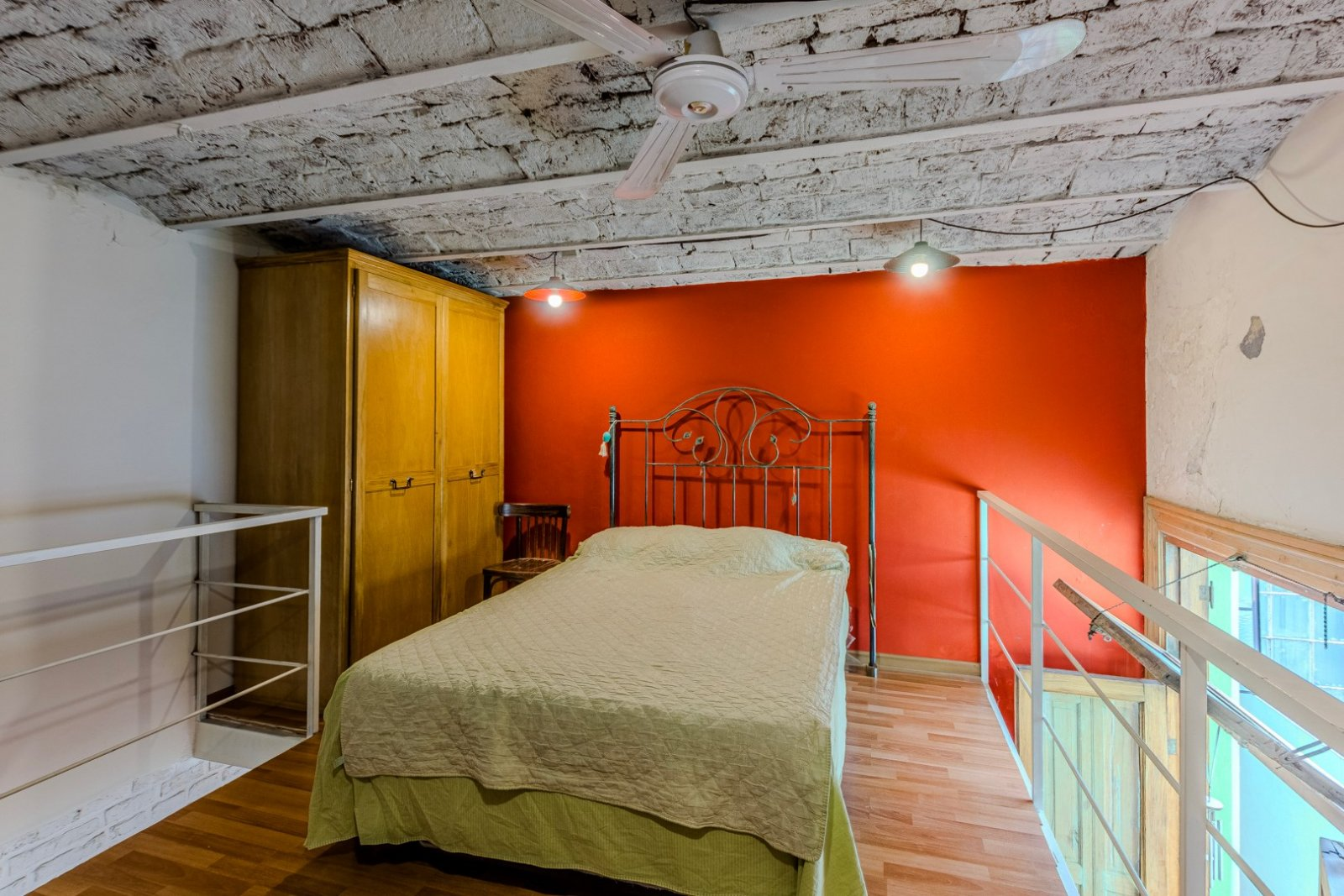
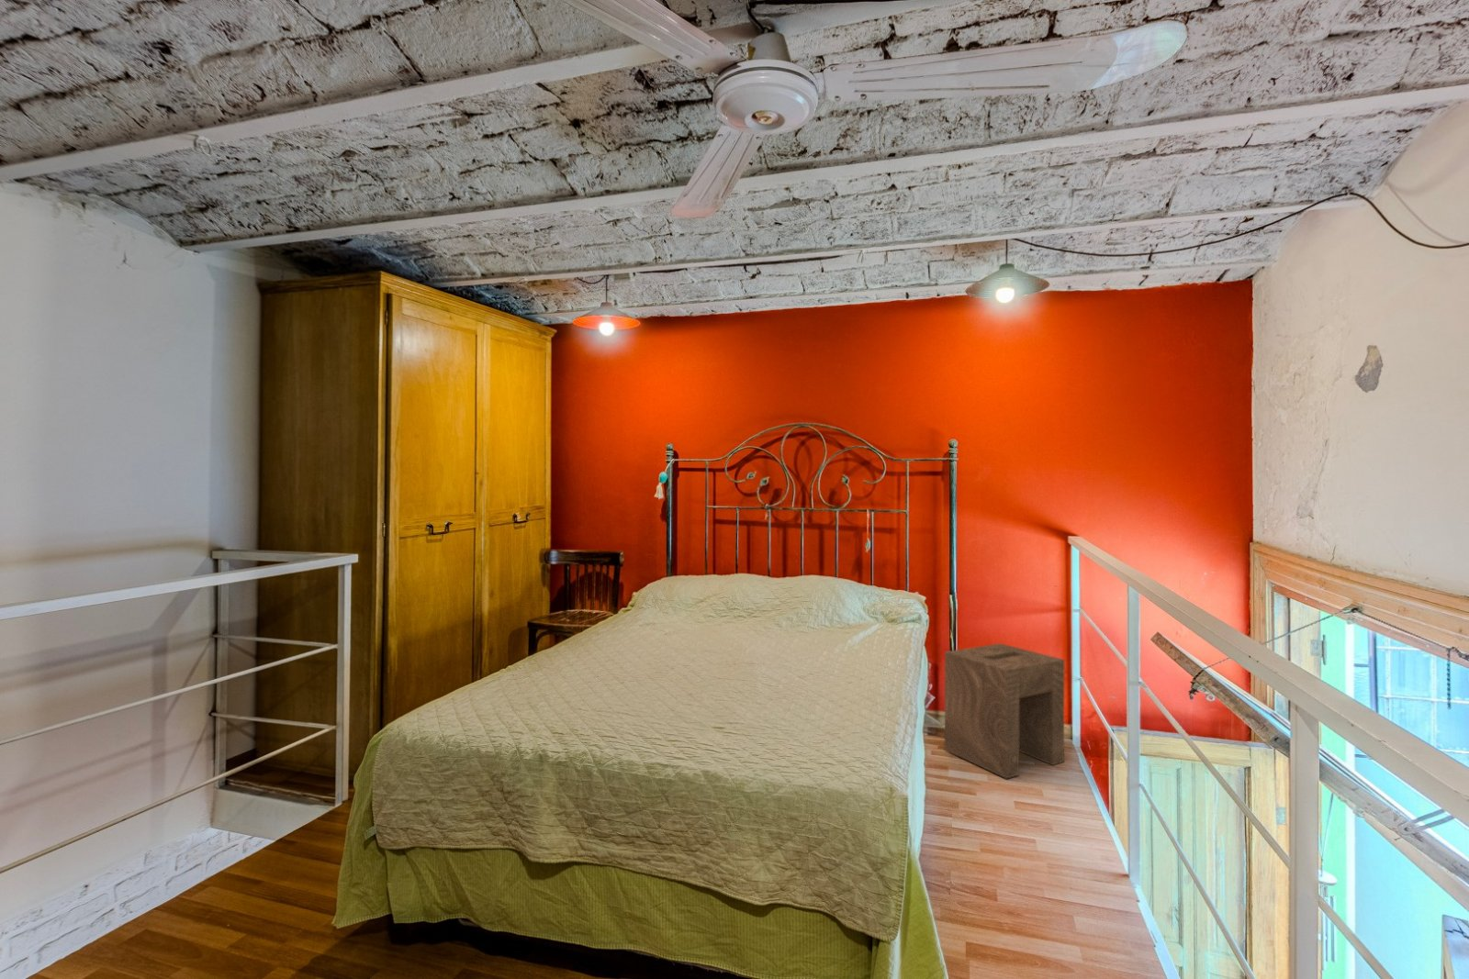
+ stool [944,642,1065,780]
